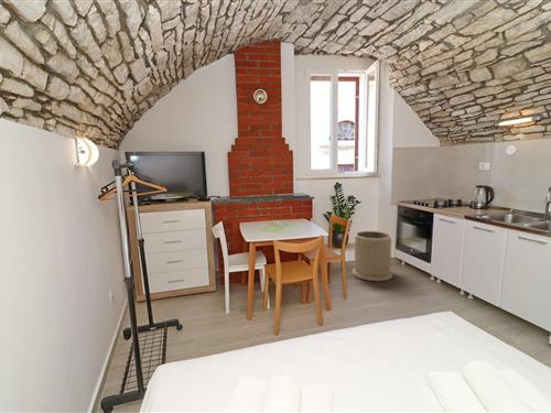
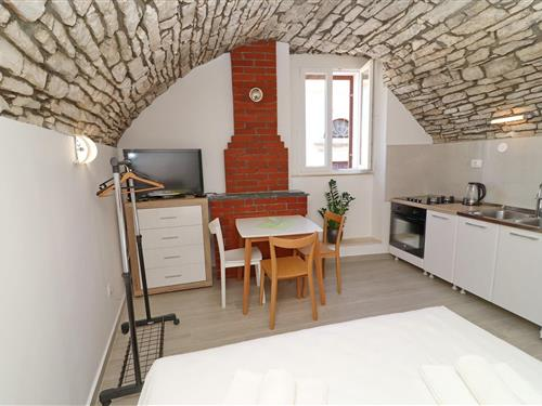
- trash can [352,230,393,282]
